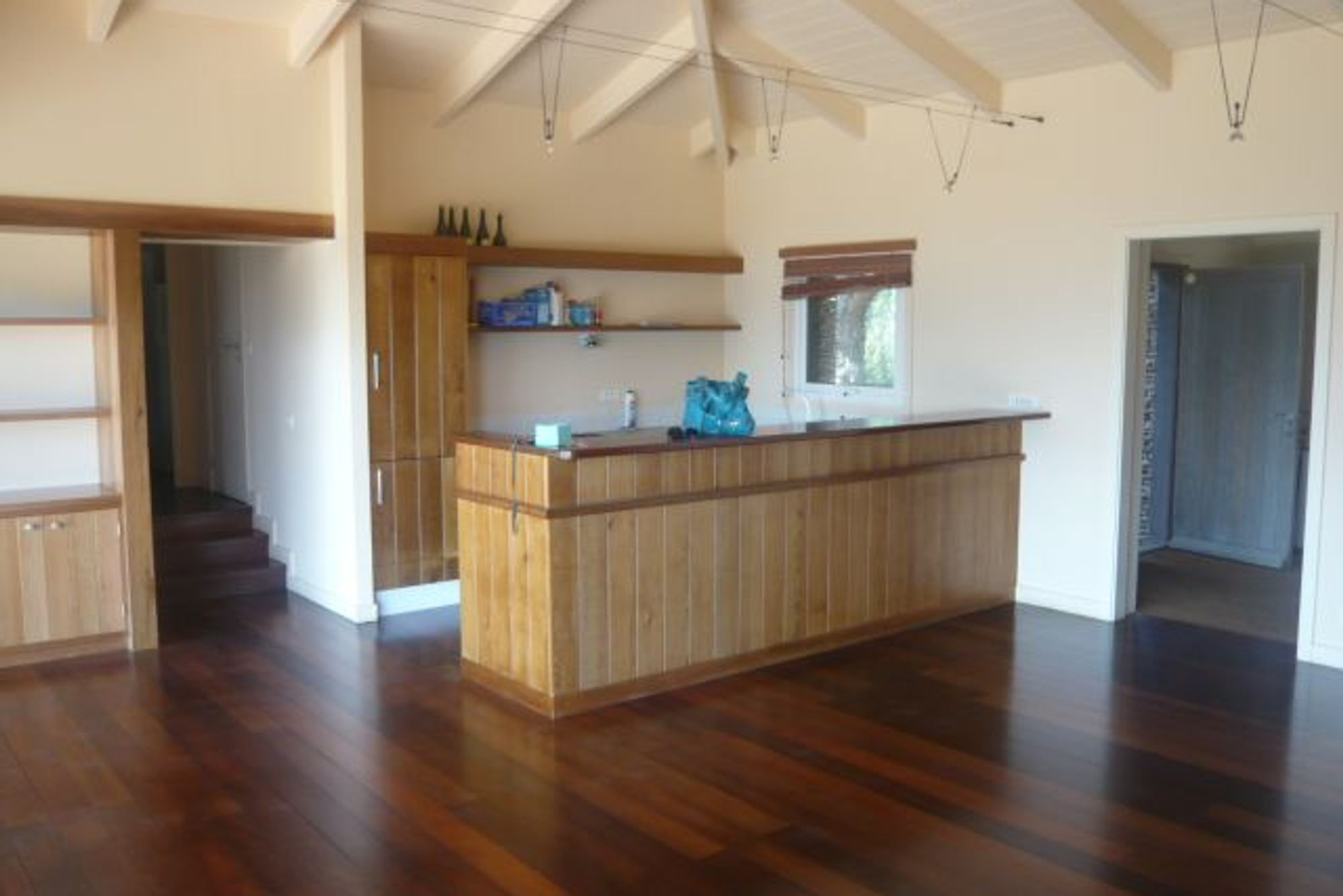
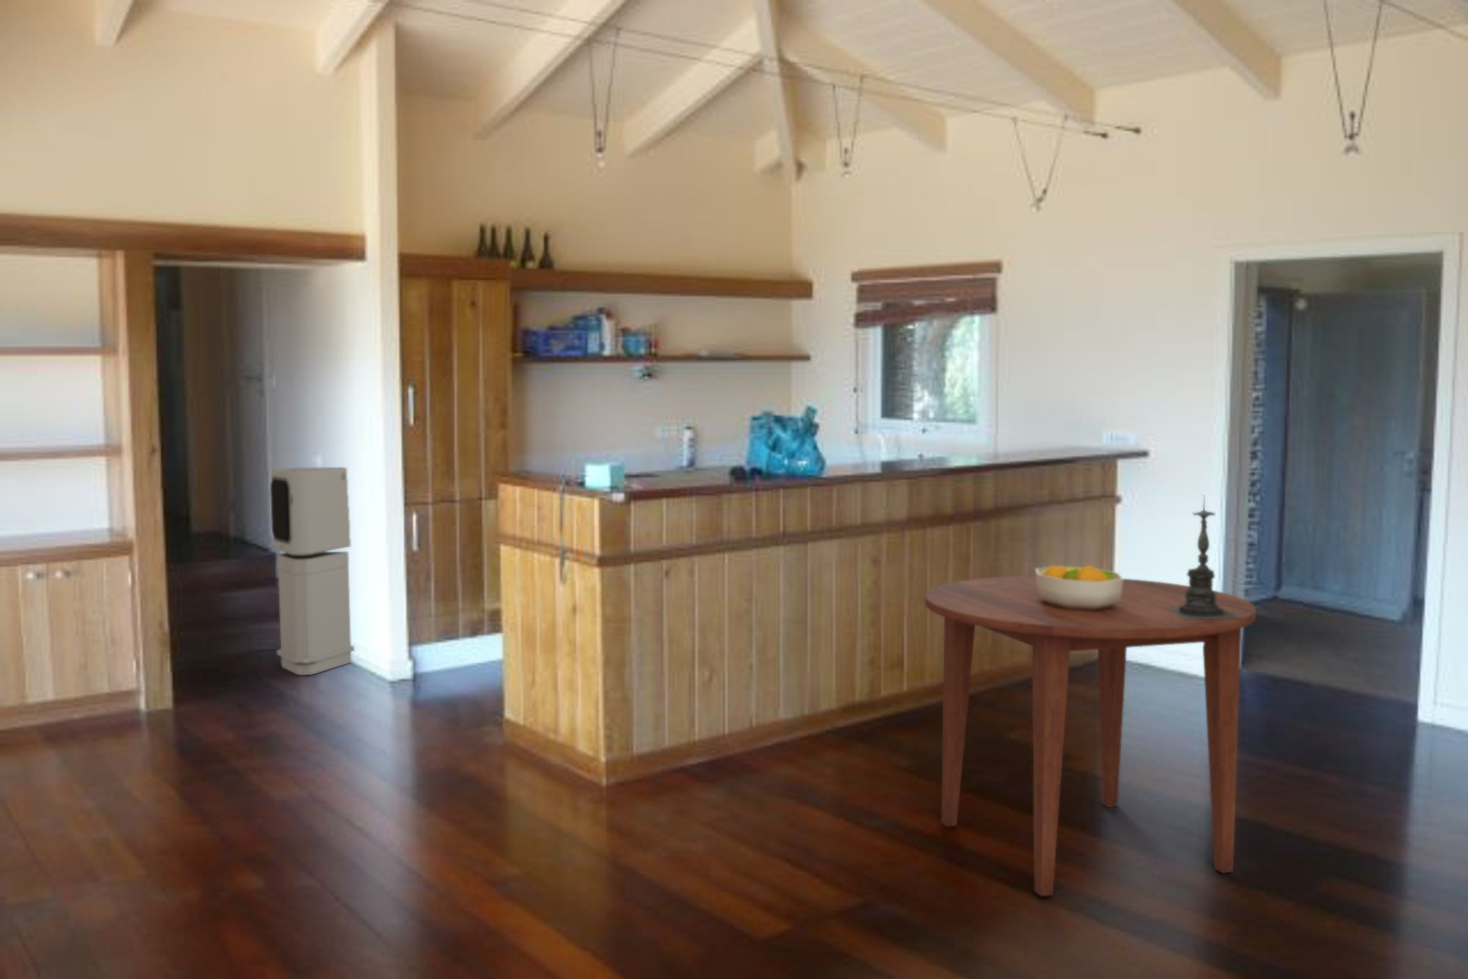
+ fruit bowl [1034,564,1124,611]
+ candle holder [1168,495,1241,620]
+ air purifier [270,467,355,675]
+ dining table [924,575,1256,897]
